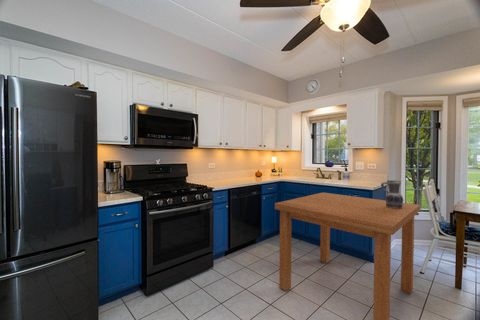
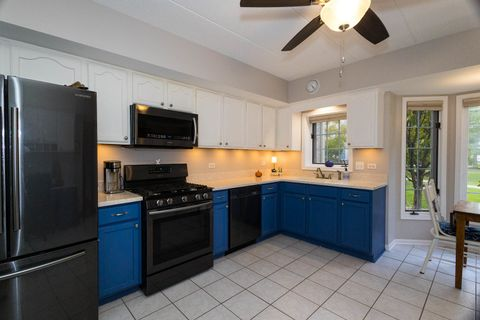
- dining table [274,192,421,320]
- ceramic jug [380,179,404,209]
